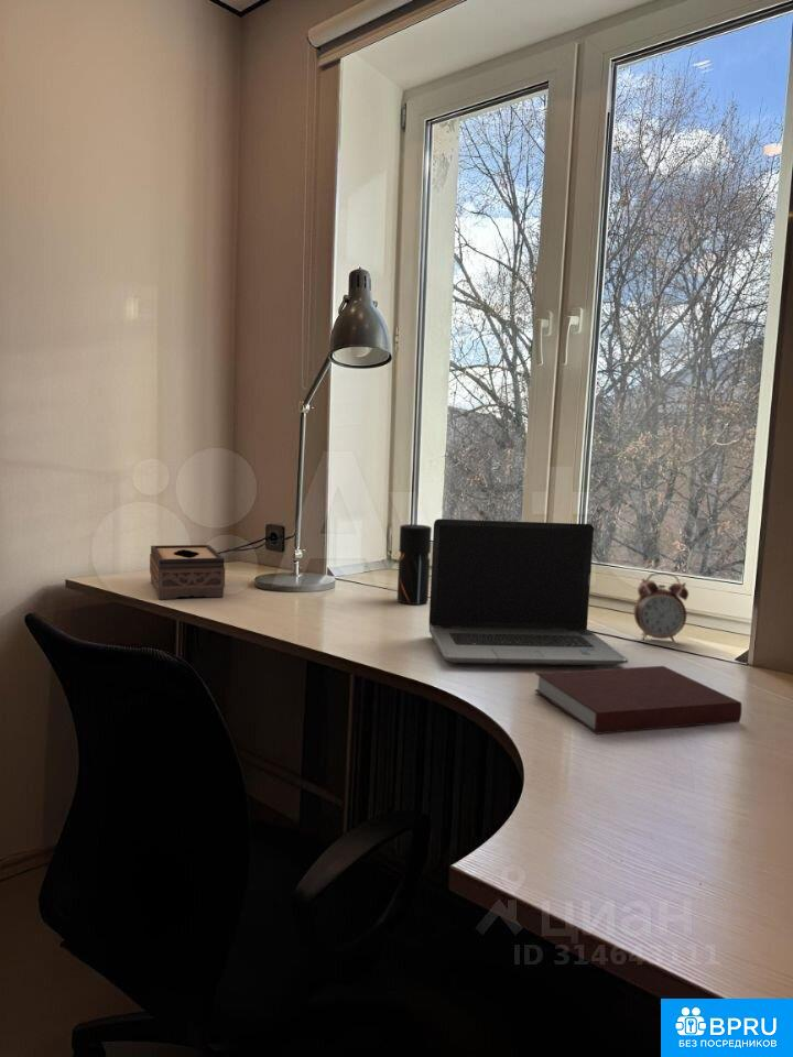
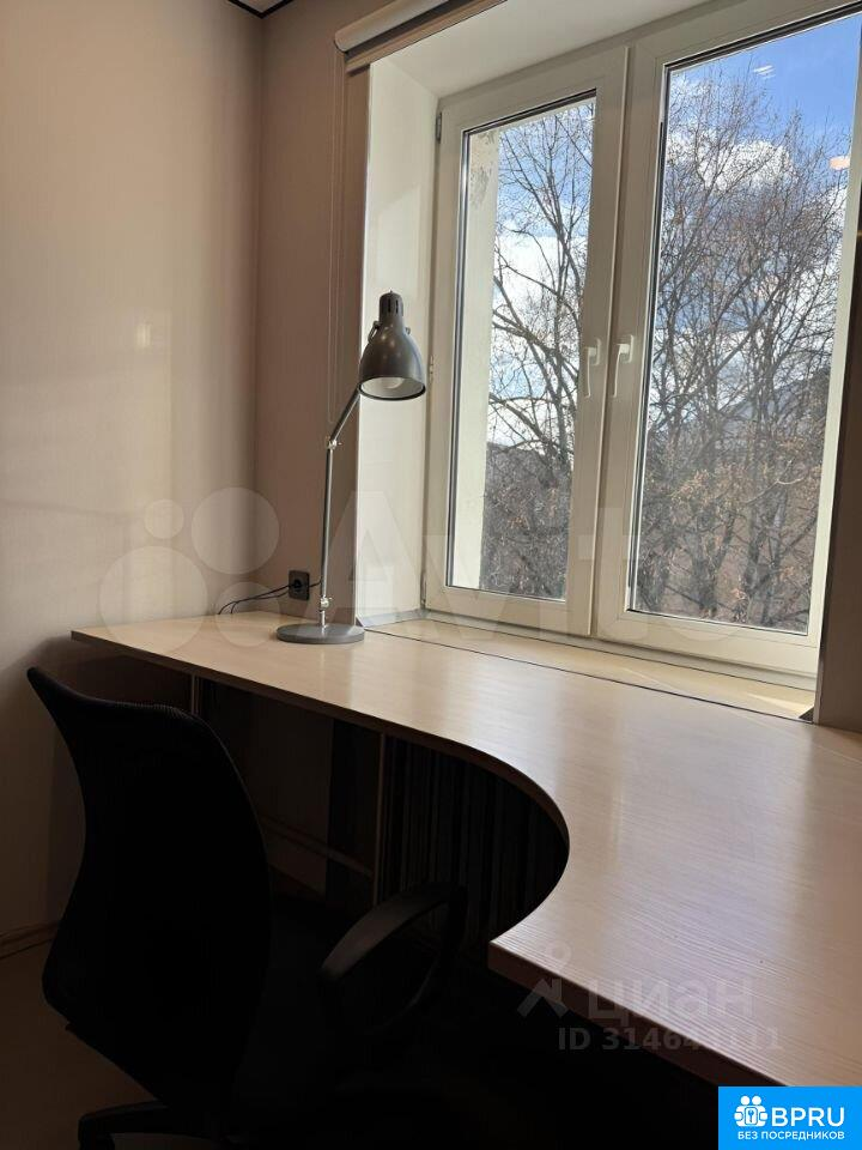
- laptop computer [427,517,629,666]
- pepper grinder [397,523,433,606]
- tissue box [149,544,226,600]
- notebook [534,665,742,735]
- alarm clock [632,571,689,644]
